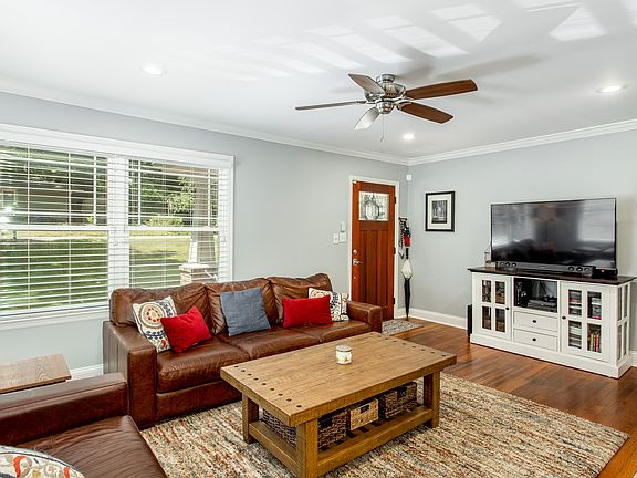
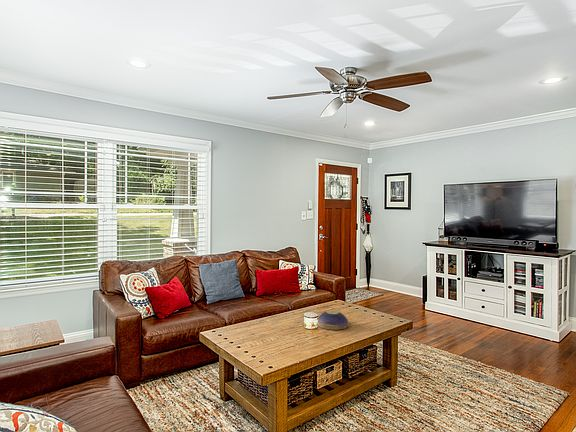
+ decorative bowl [316,310,350,331]
